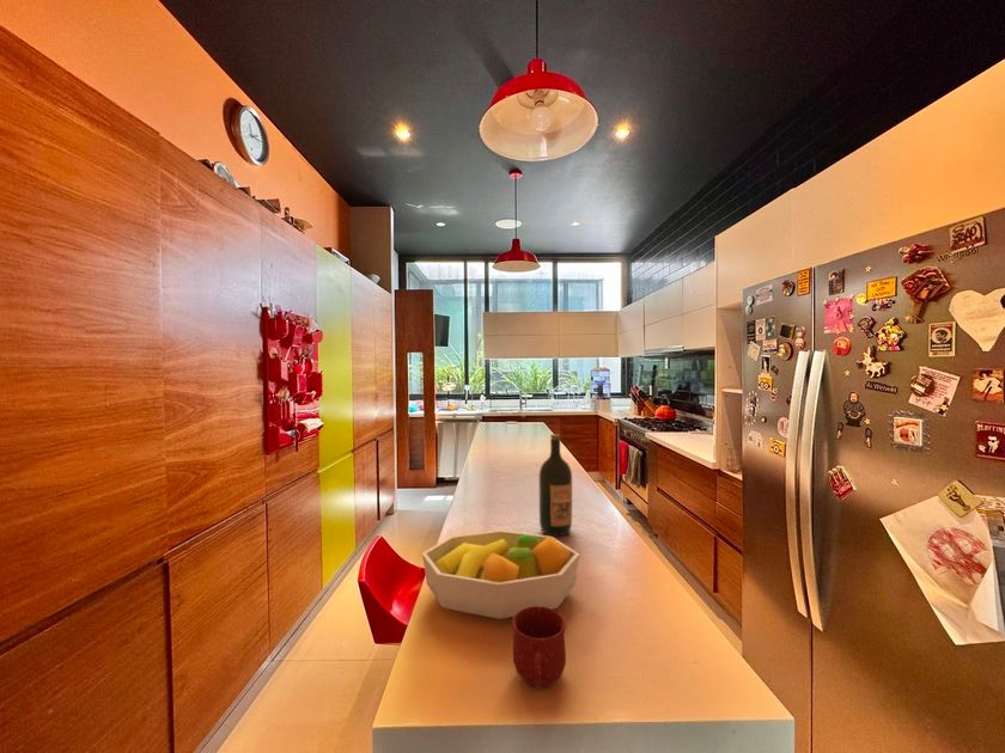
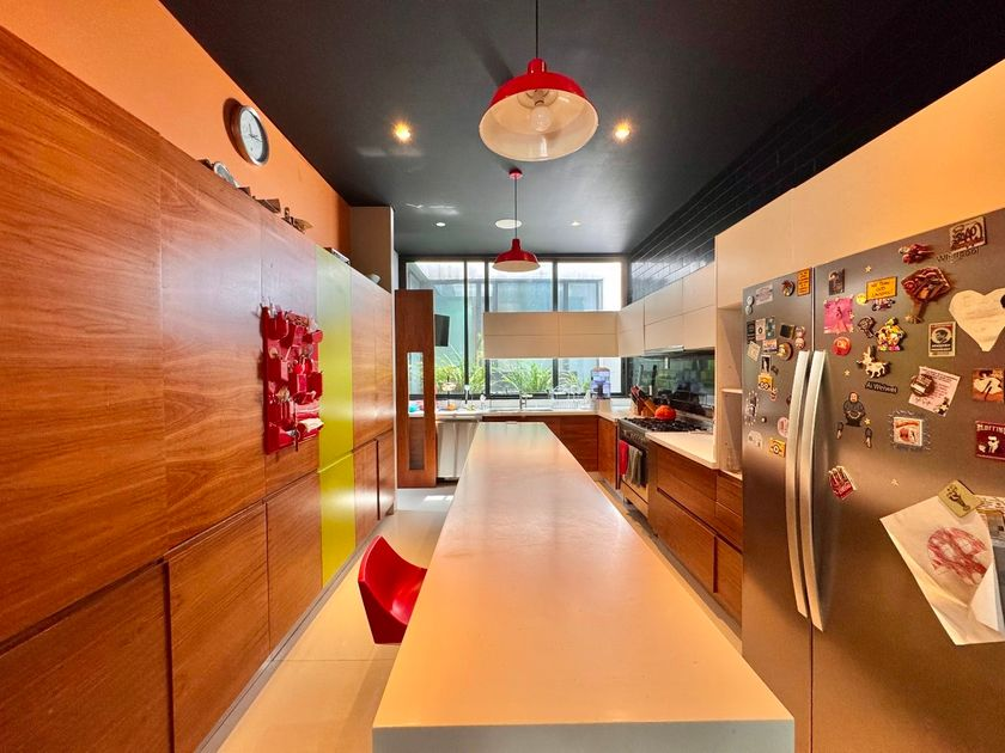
- mug [511,606,567,691]
- fruit bowl [421,529,580,620]
- wine bottle [538,433,573,537]
